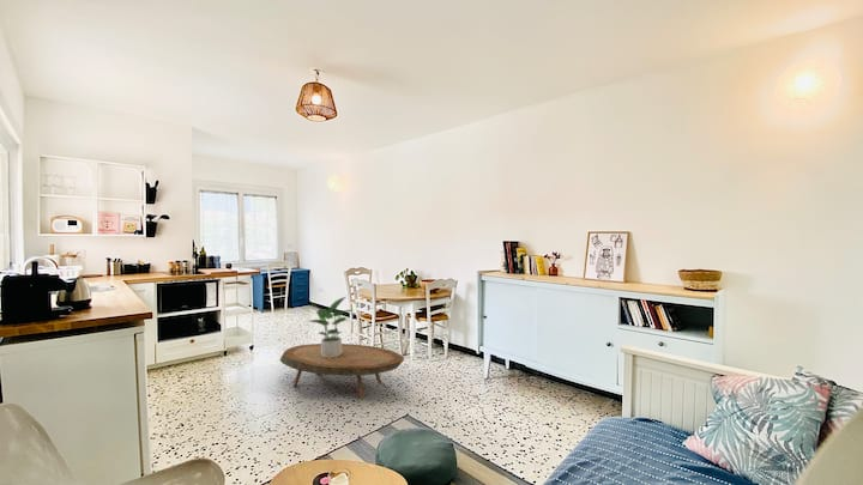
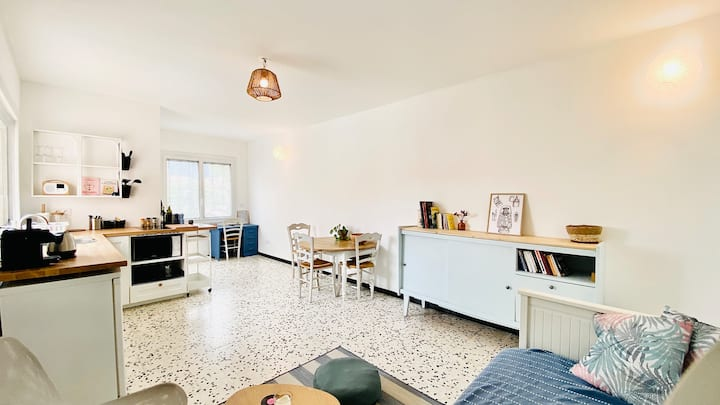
- coffee table [279,342,405,399]
- potted plant [308,296,355,358]
